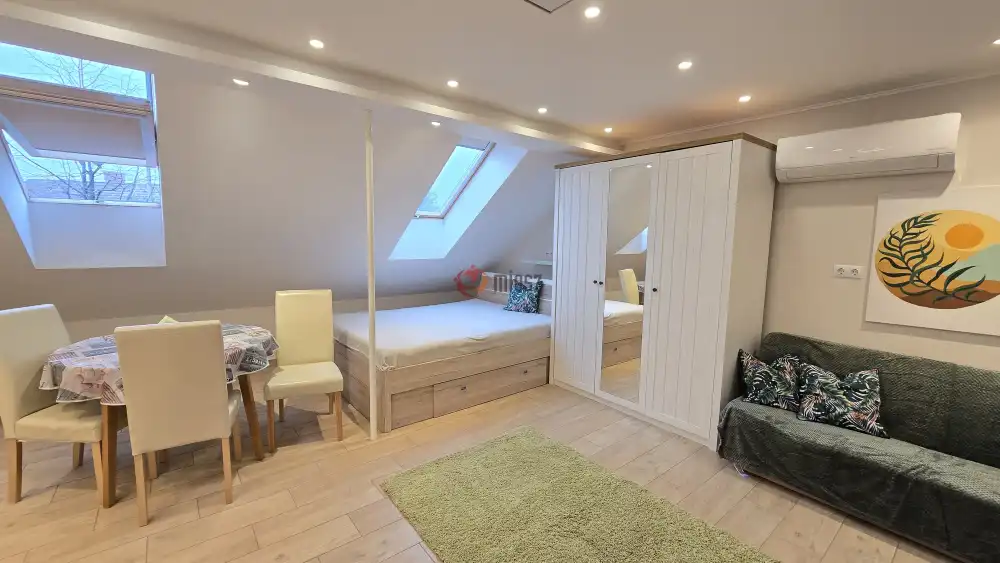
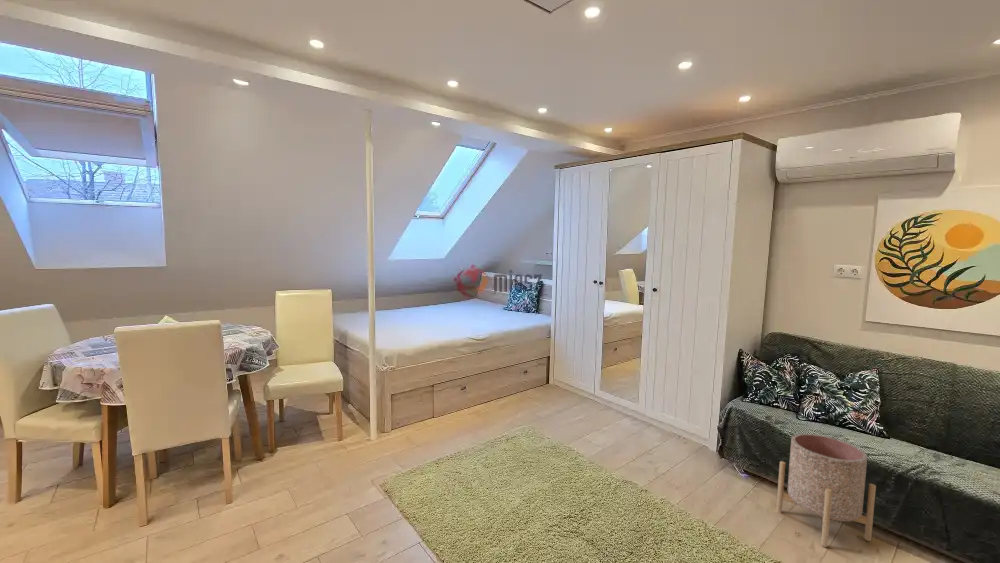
+ planter [775,433,877,548]
